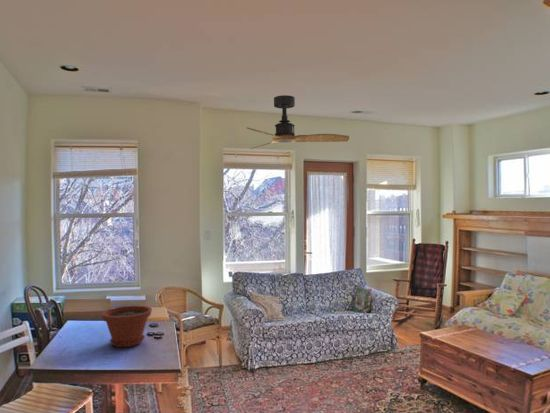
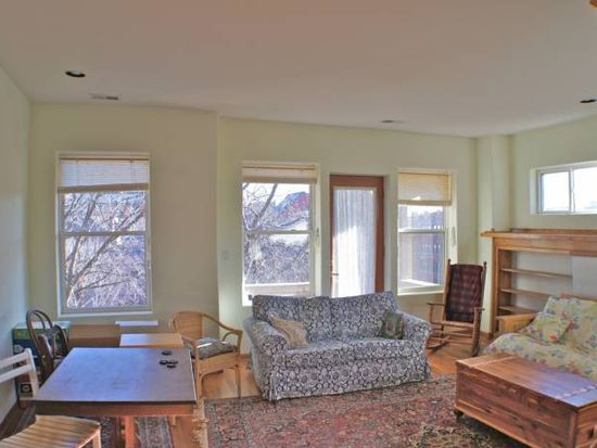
- plant pot [100,305,153,348]
- ceiling fan [246,94,350,150]
